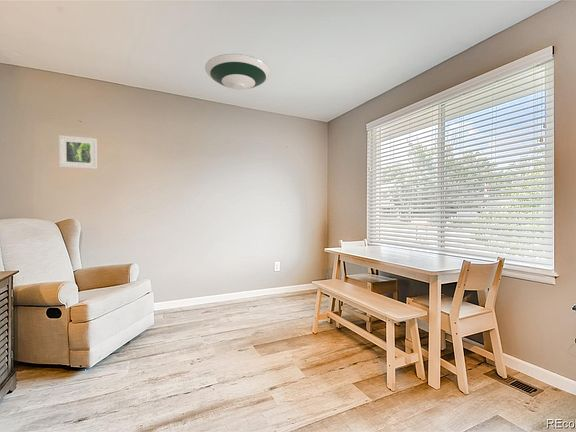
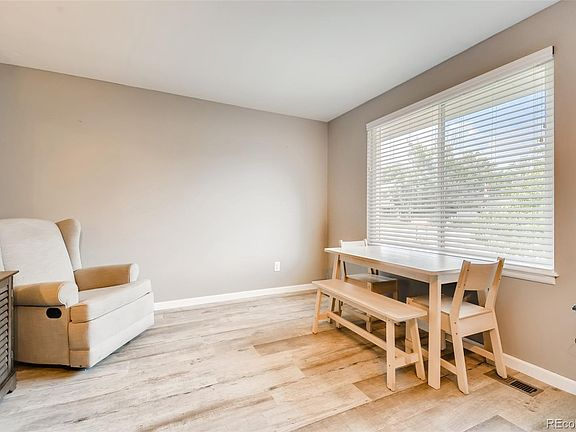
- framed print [58,134,98,170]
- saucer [204,53,272,91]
